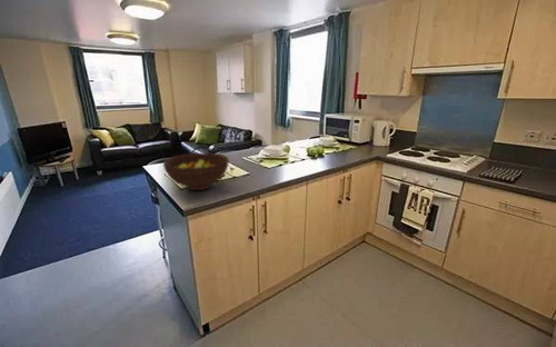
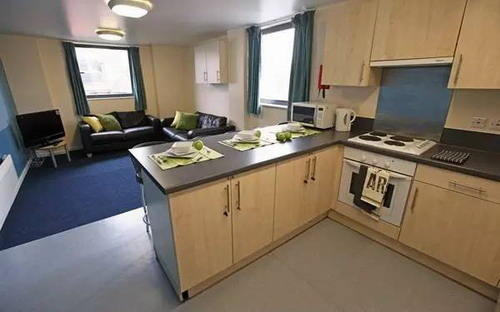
- fruit bowl [162,152,230,191]
